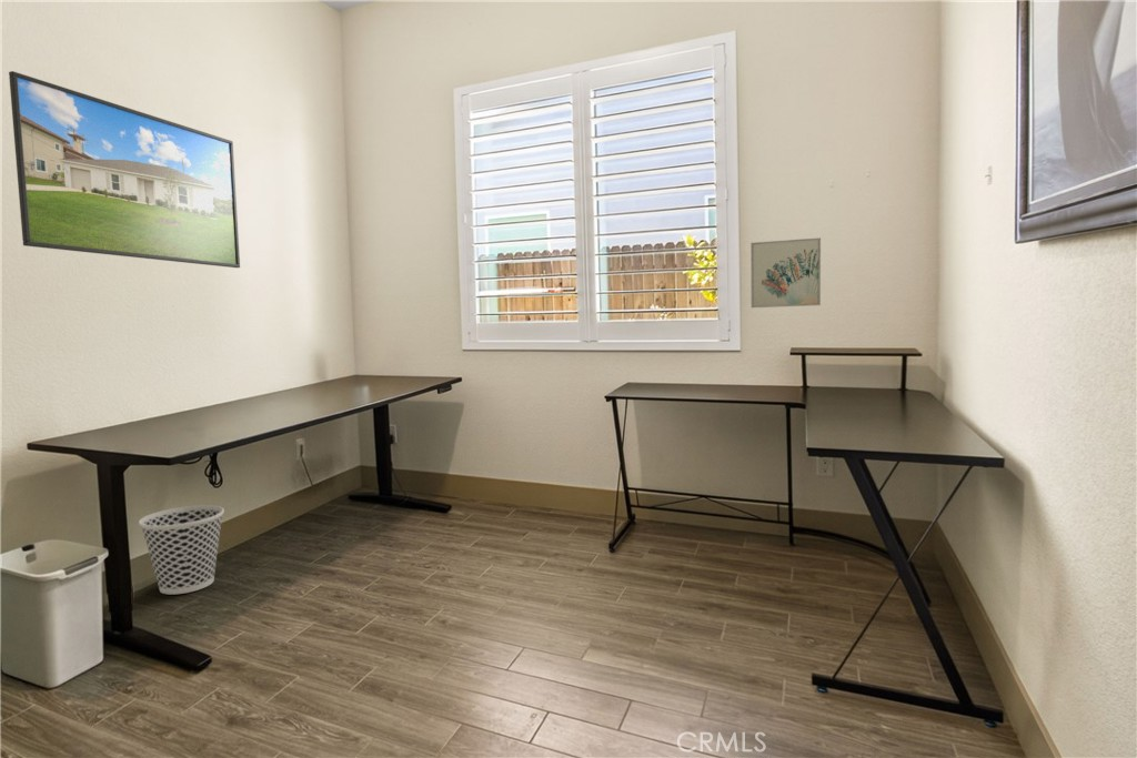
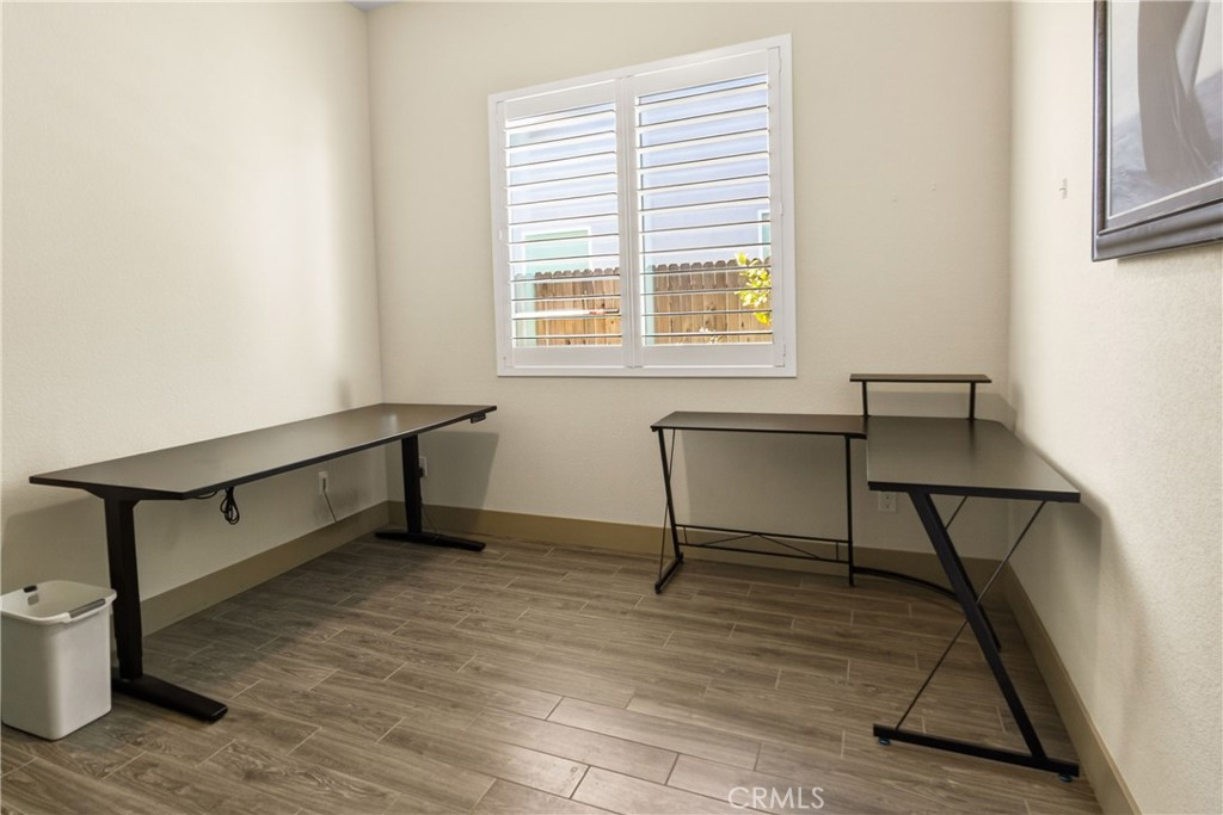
- wastebasket [138,504,225,596]
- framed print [8,70,241,269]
- wall art [749,236,822,309]
